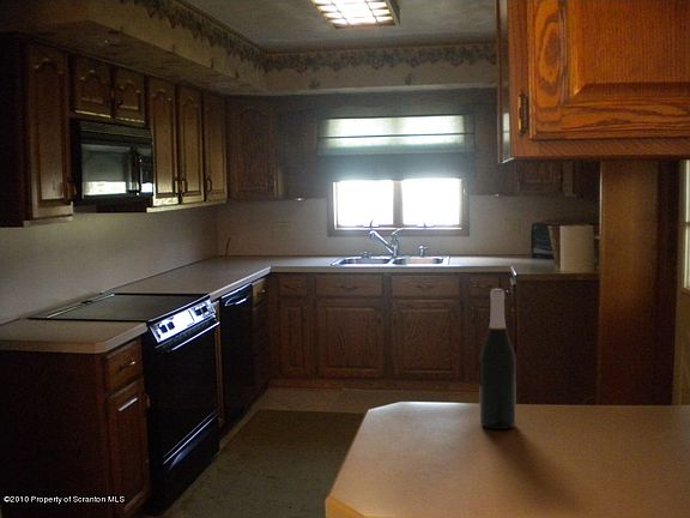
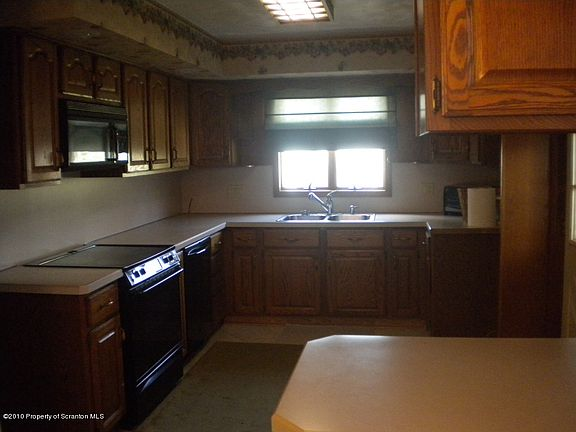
- wine bottle [479,288,516,430]
